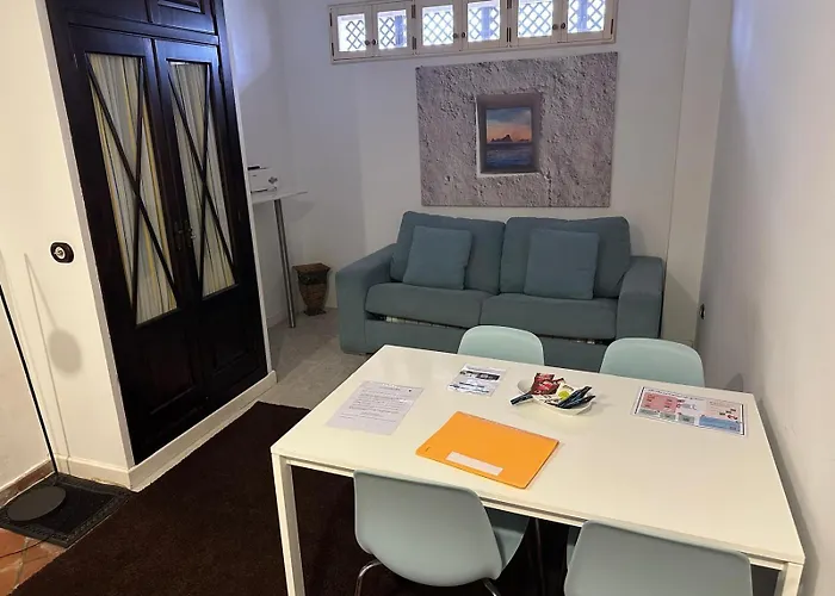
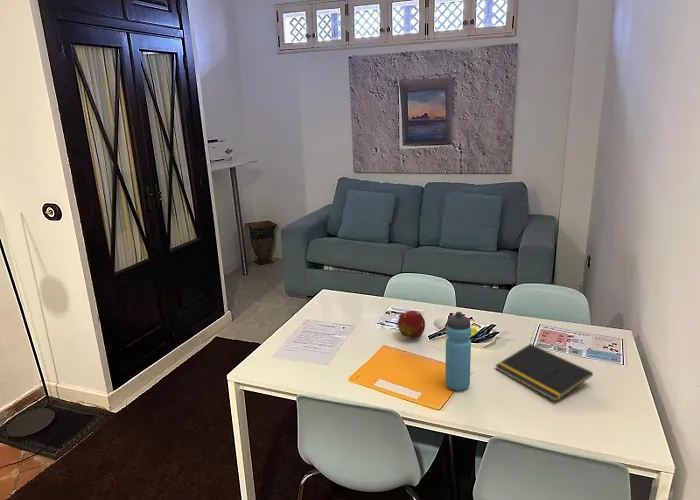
+ water bottle [444,311,472,391]
+ notepad [494,343,594,403]
+ fruit [394,310,426,339]
